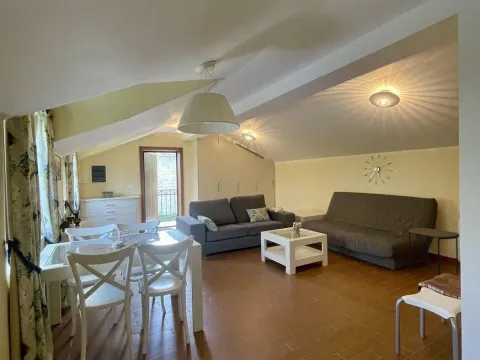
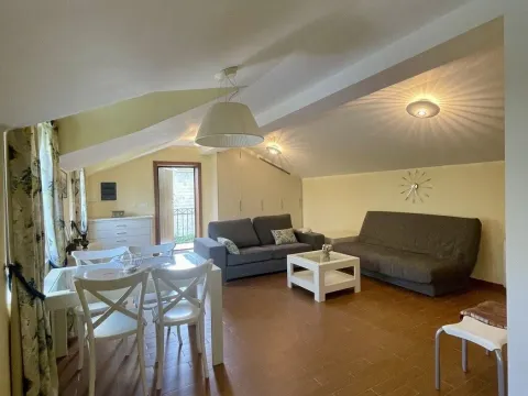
- side table [407,227,460,276]
